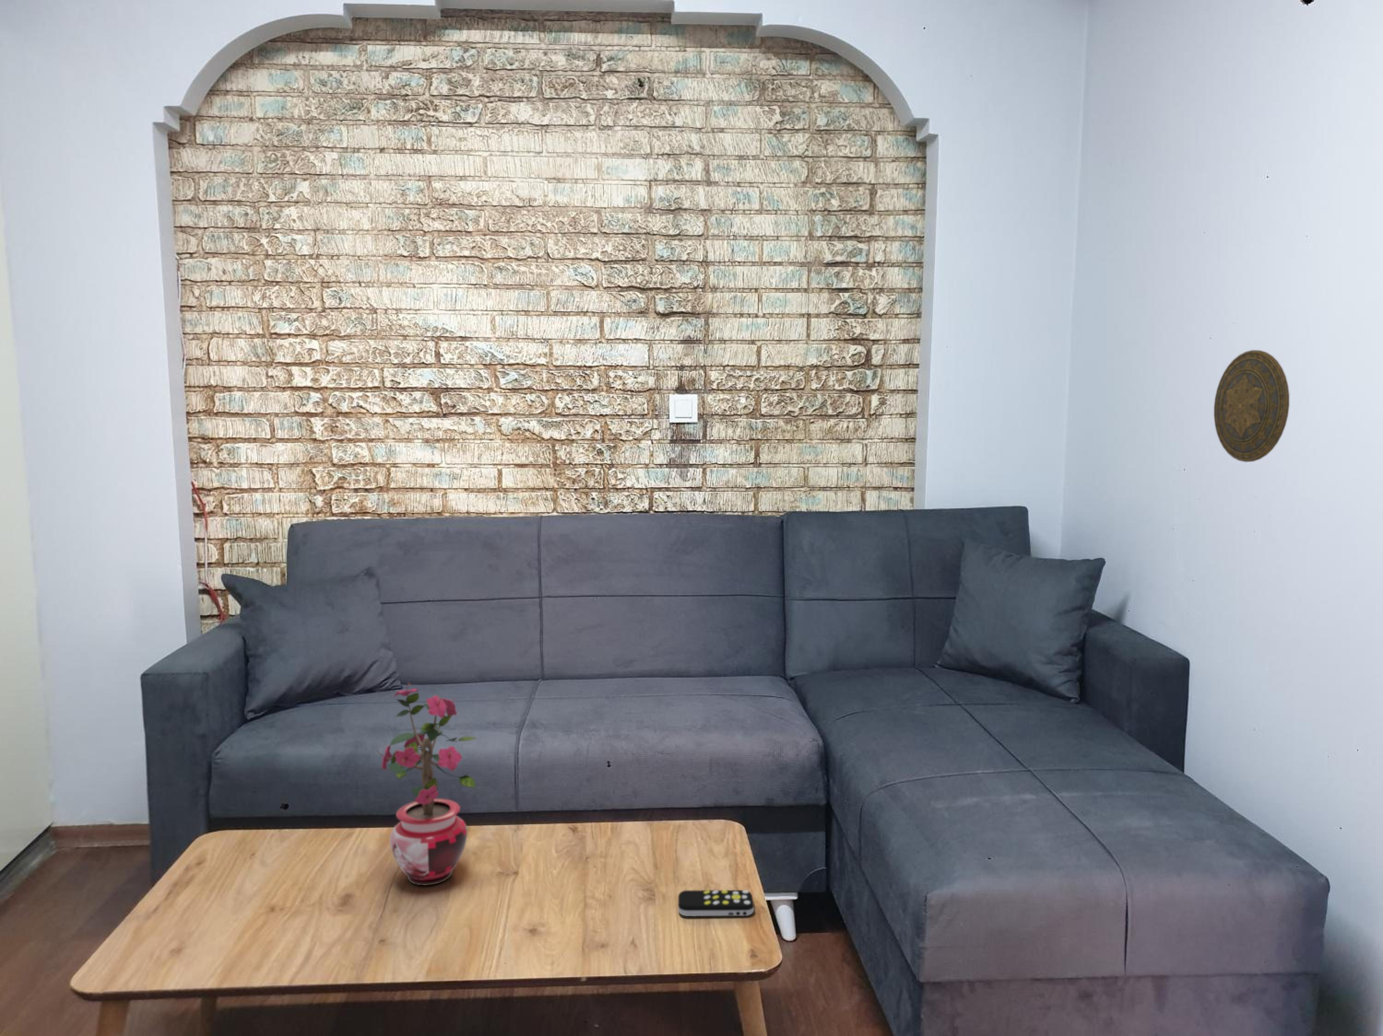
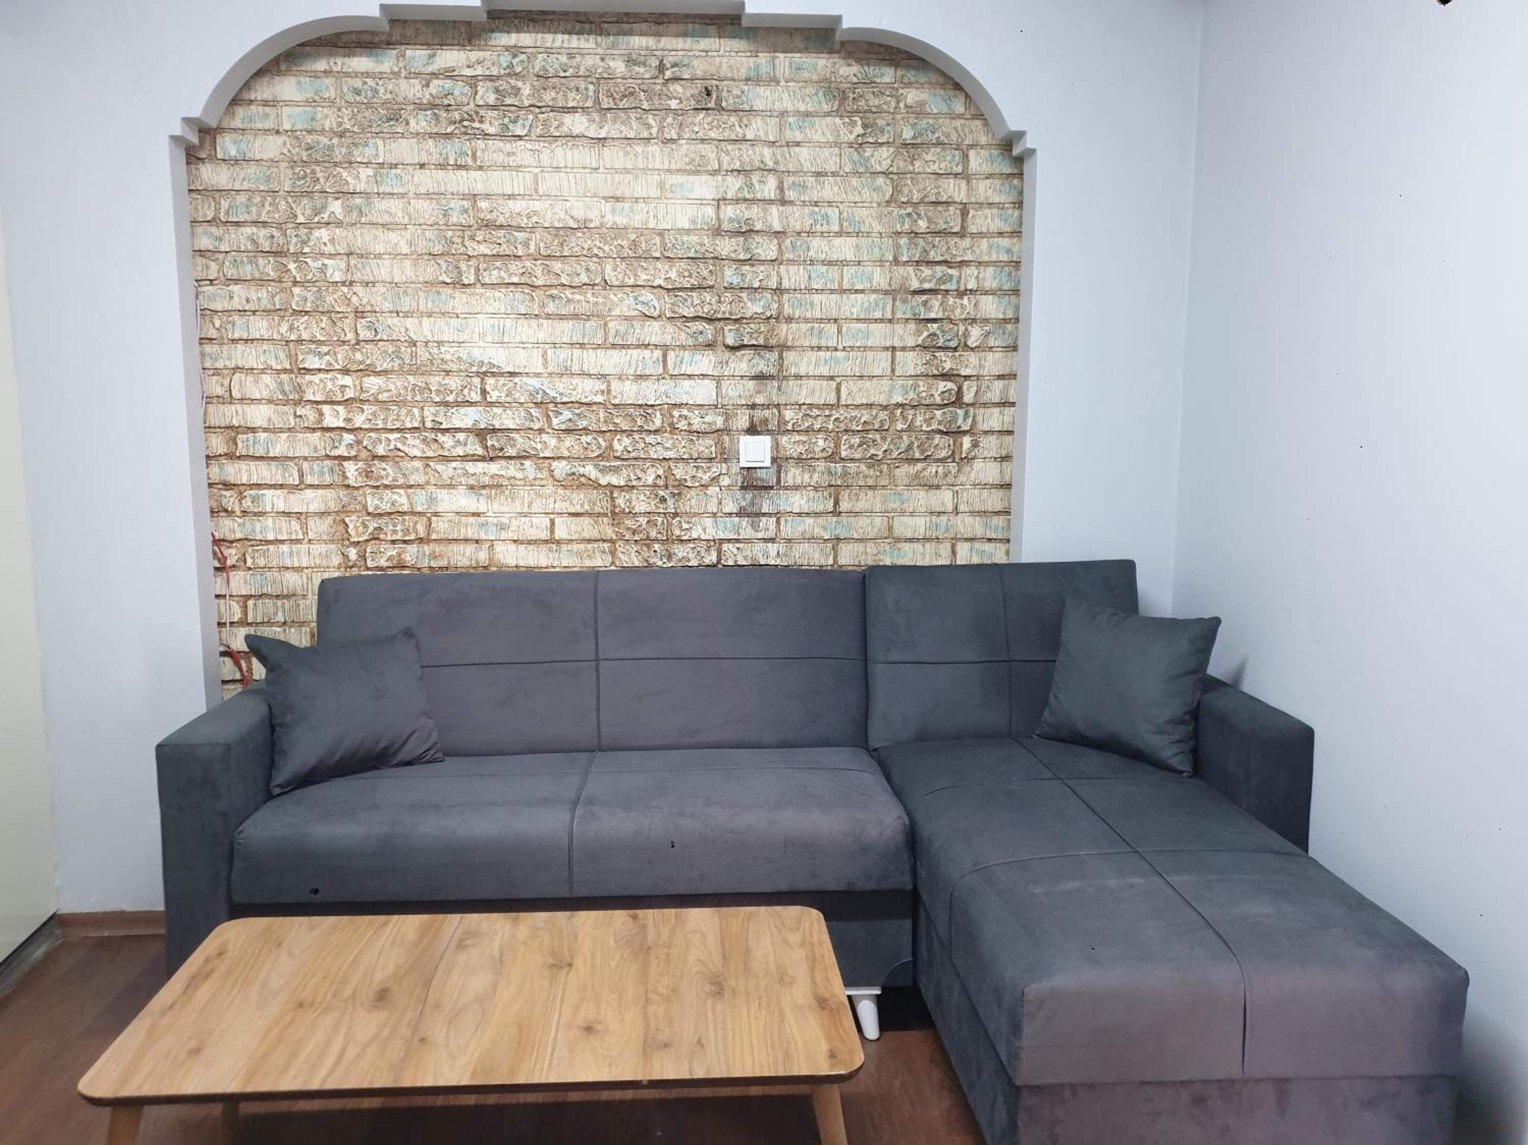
- remote control [677,889,755,916]
- potted plant [376,680,478,886]
- decorative plate [1213,349,1289,462]
